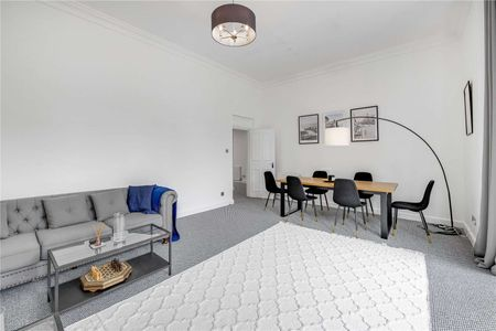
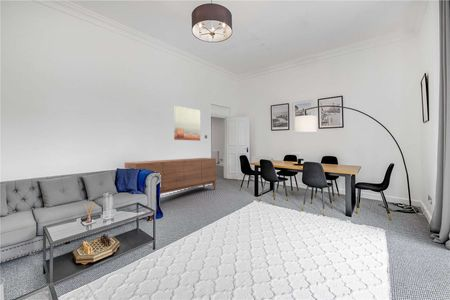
+ sideboard [123,157,217,195]
+ wall art [173,105,201,142]
